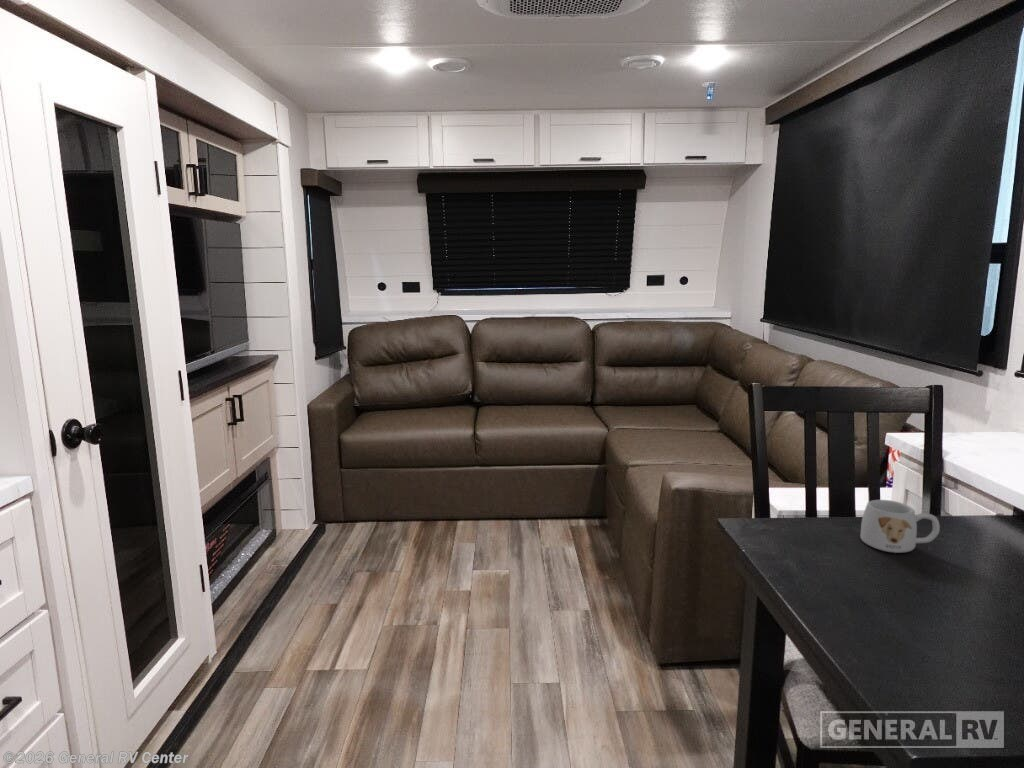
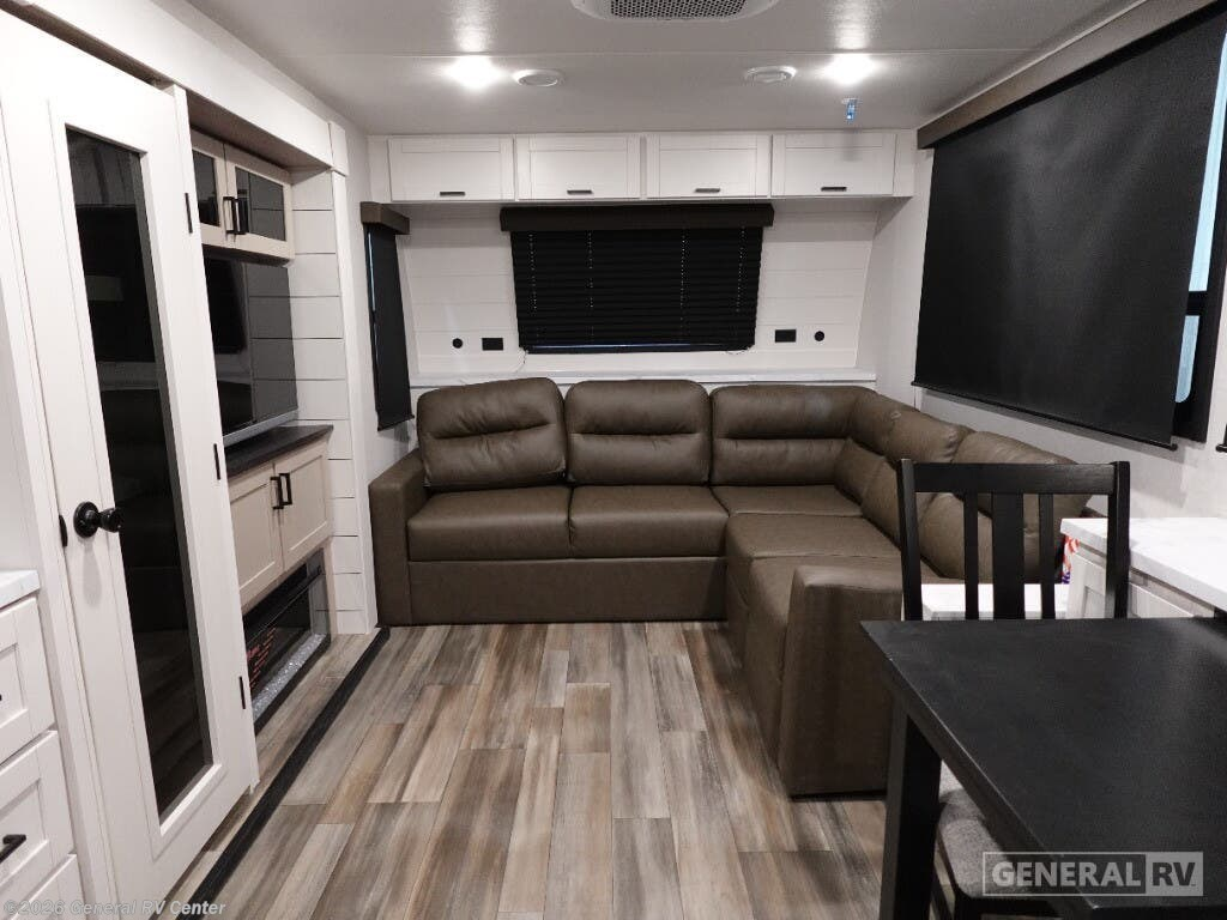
- mug [859,499,941,554]
